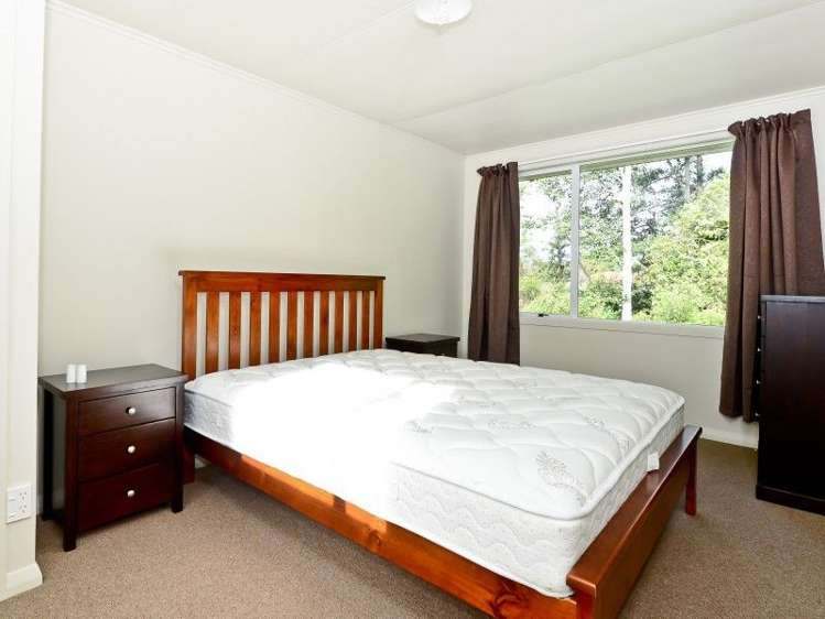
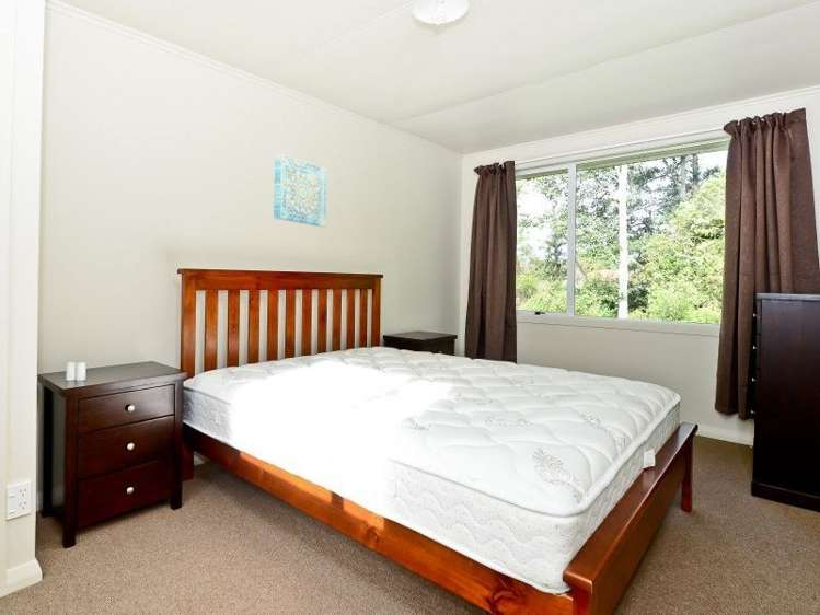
+ wall art [273,152,327,228]
